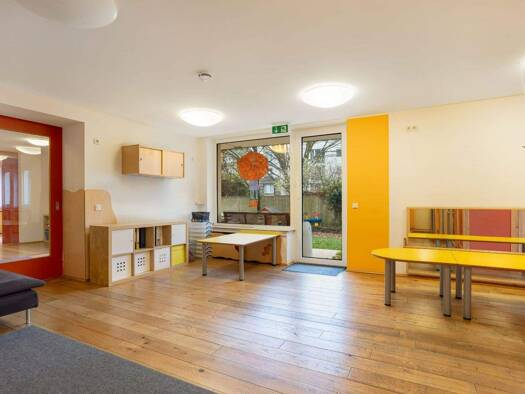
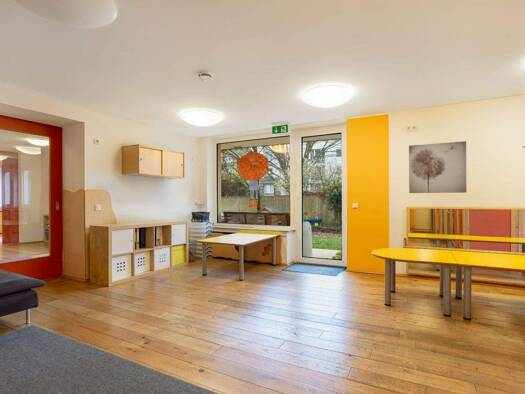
+ wall art [408,140,468,194]
